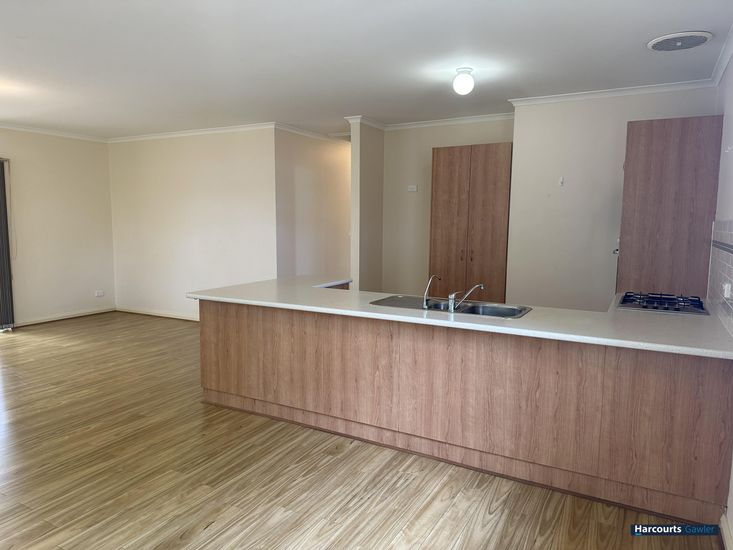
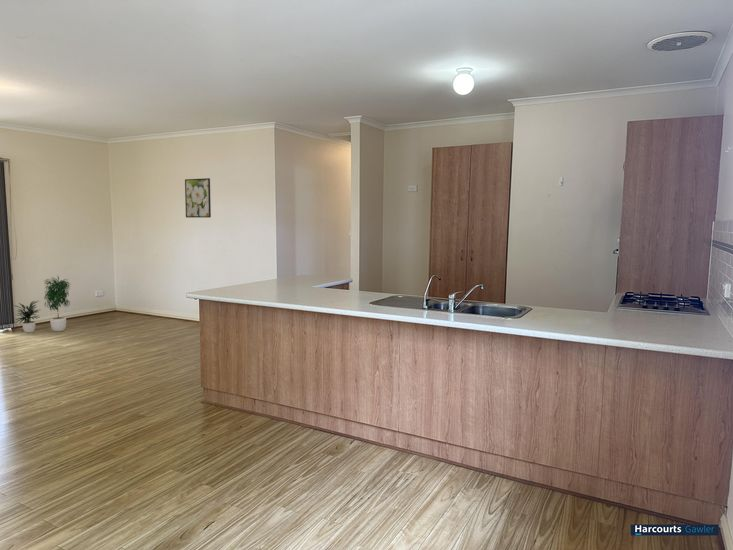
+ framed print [184,177,212,219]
+ potted plant [13,275,72,334]
